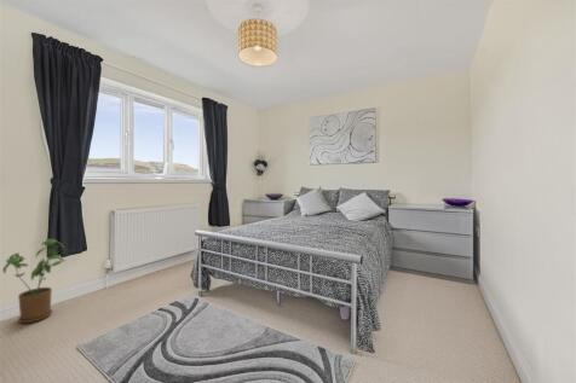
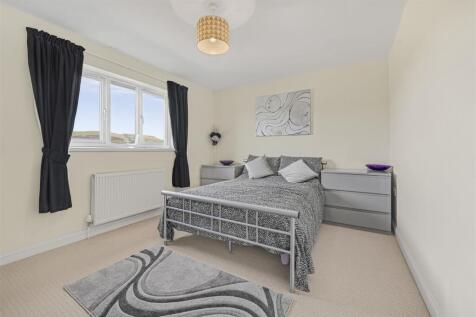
- house plant [1,238,67,324]
